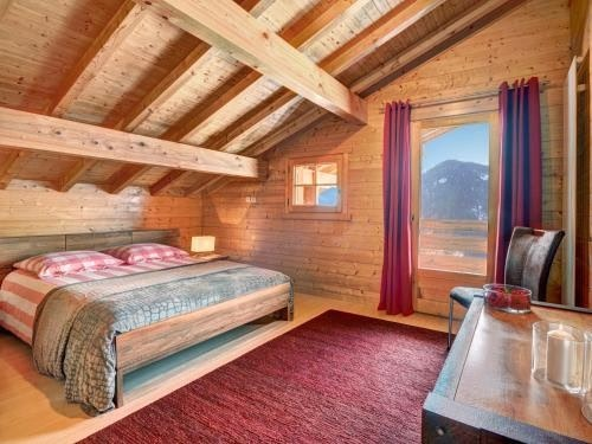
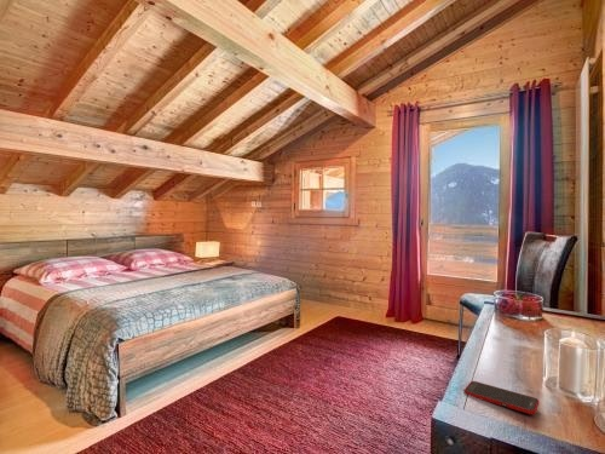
+ cell phone [463,380,540,415]
